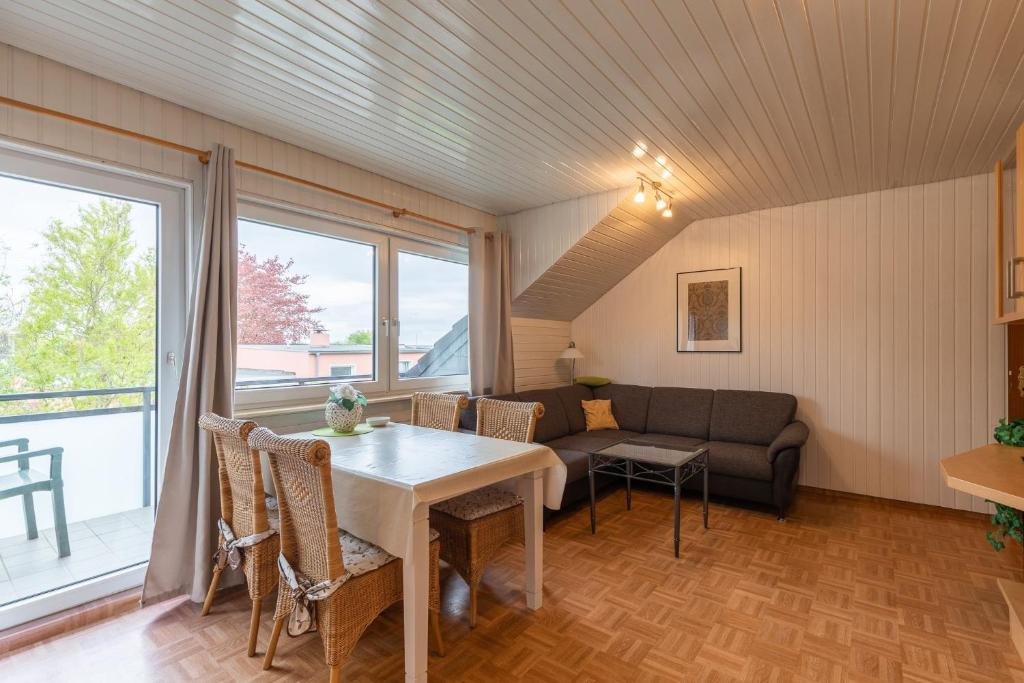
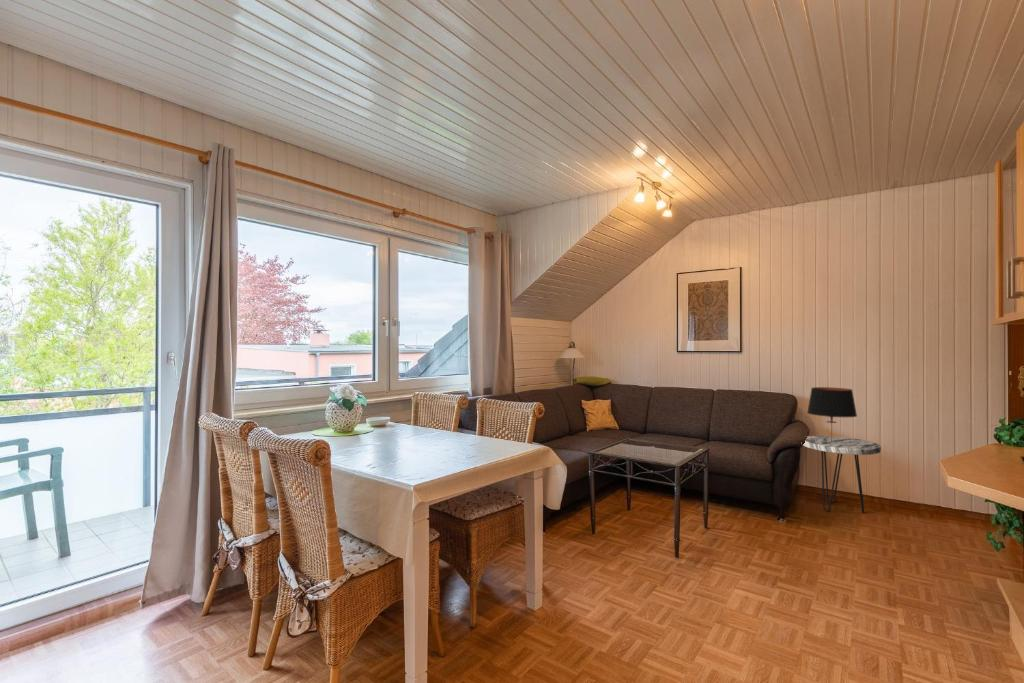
+ table lamp [806,386,858,442]
+ side table [802,435,882,514]
